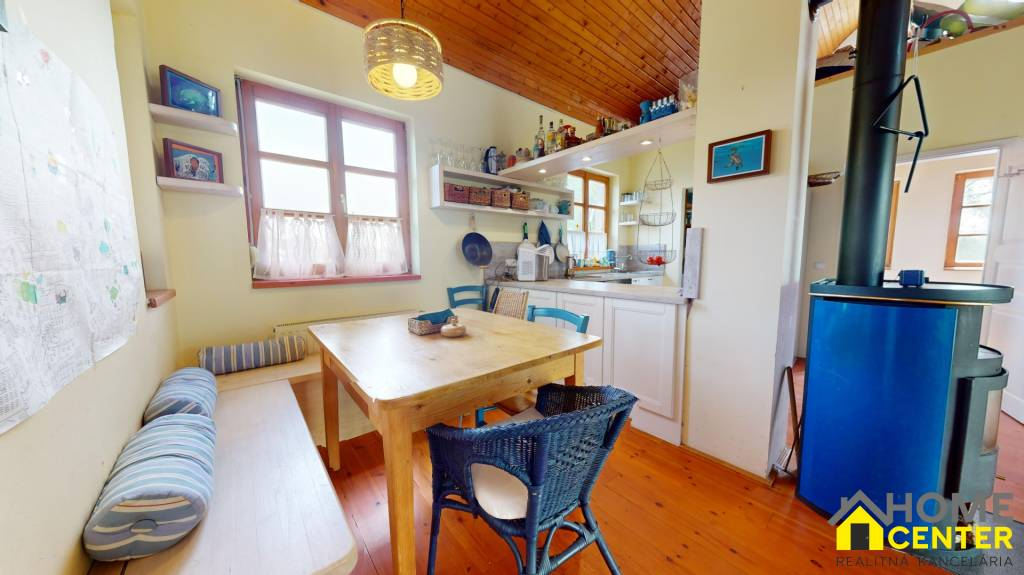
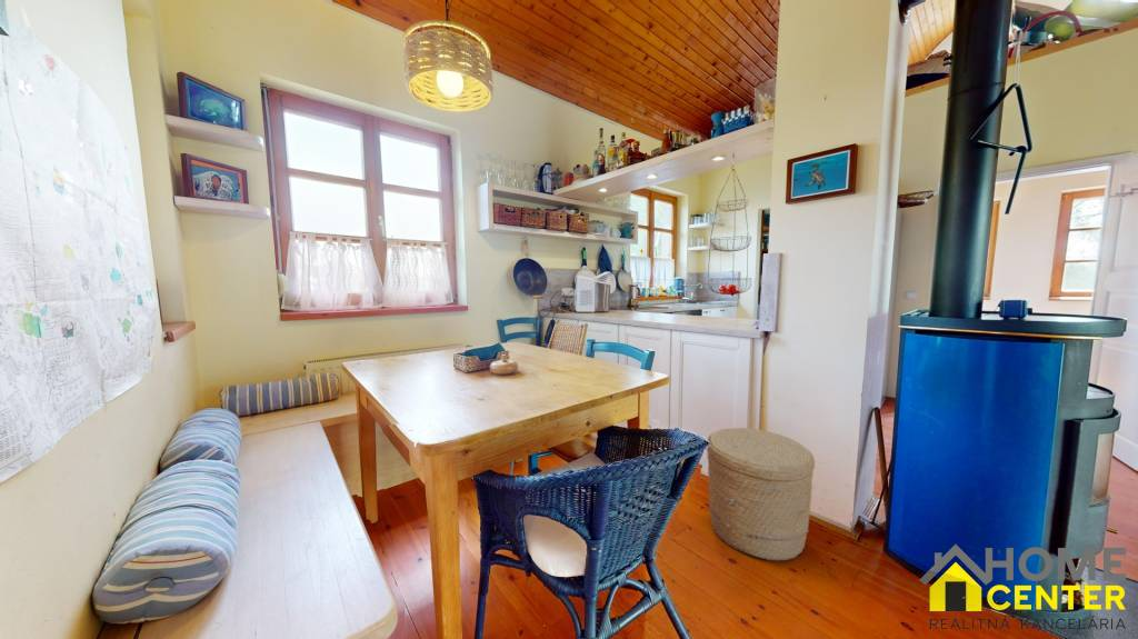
+ woven basket [706,427,816,562]
